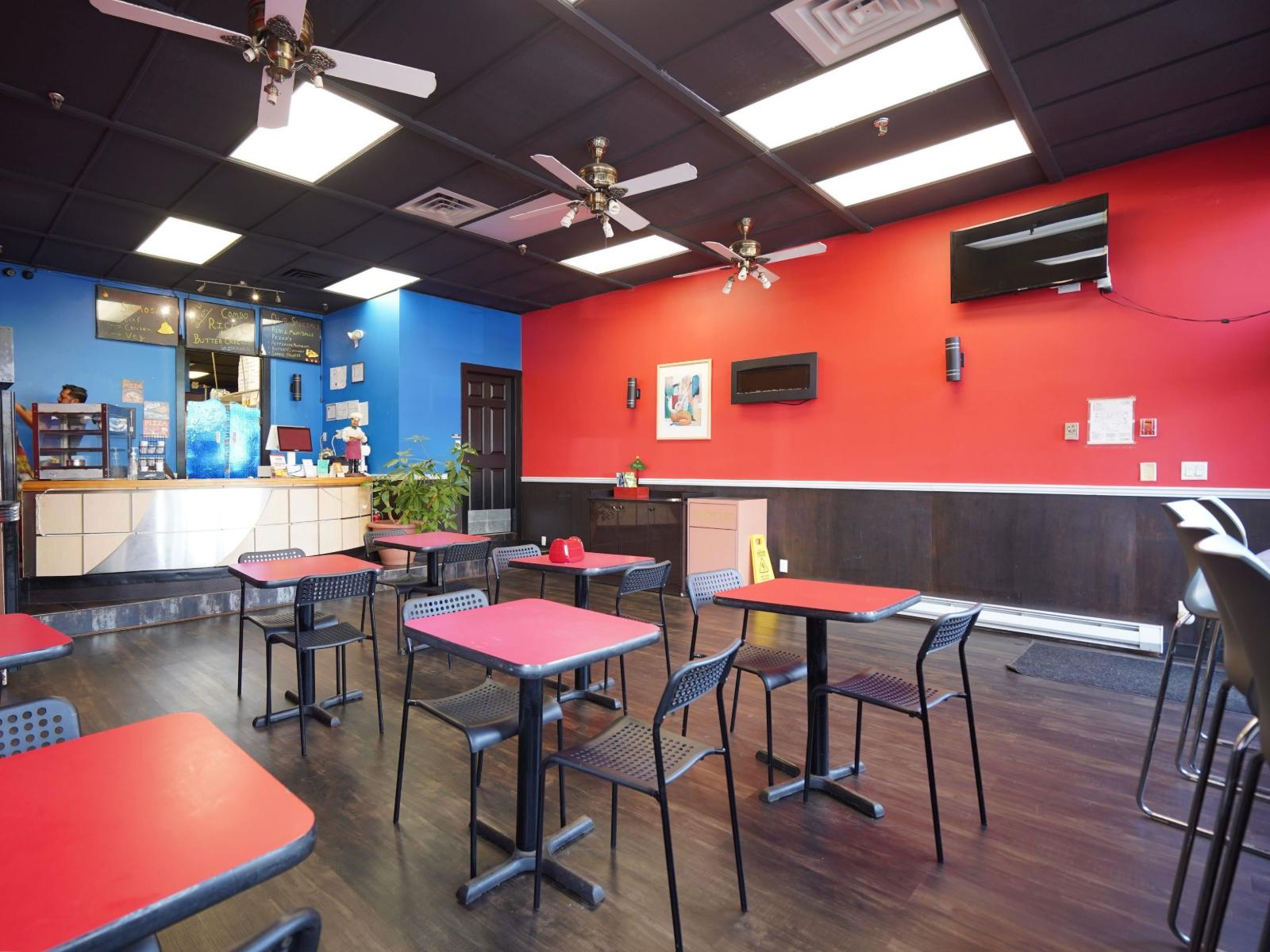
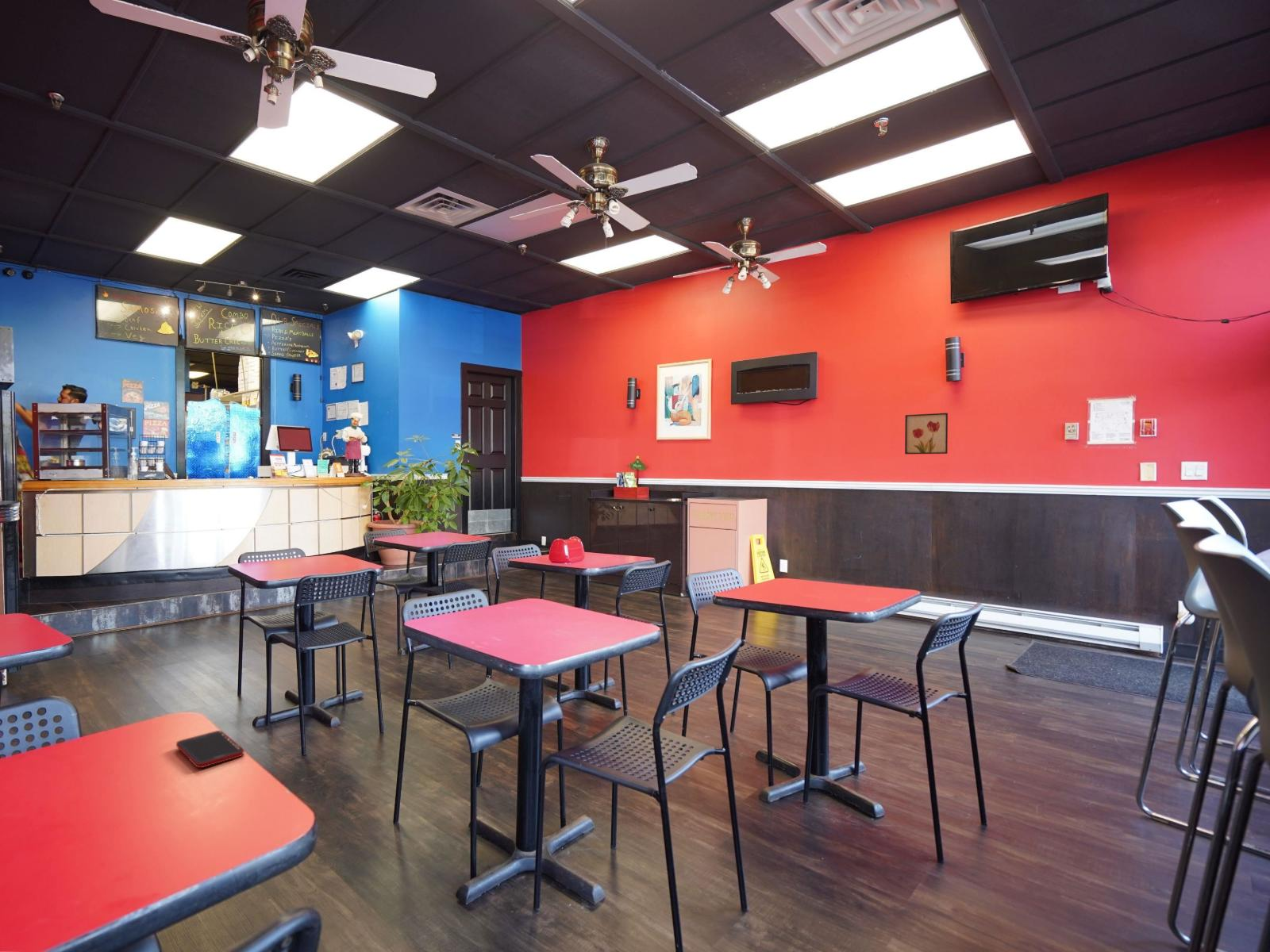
+ wall art [904,413,949,455]
+ cell phone [175,730,245,769]
